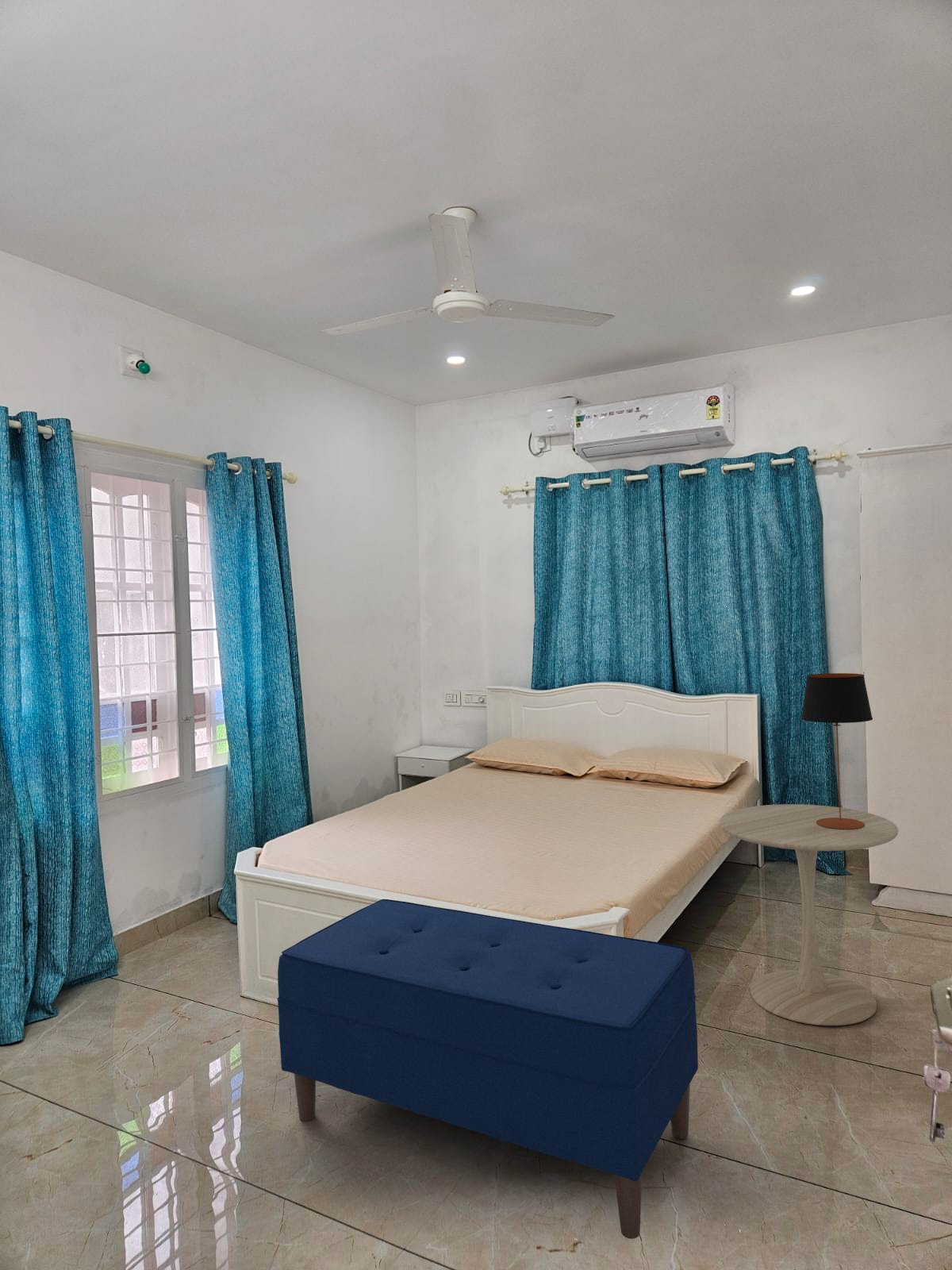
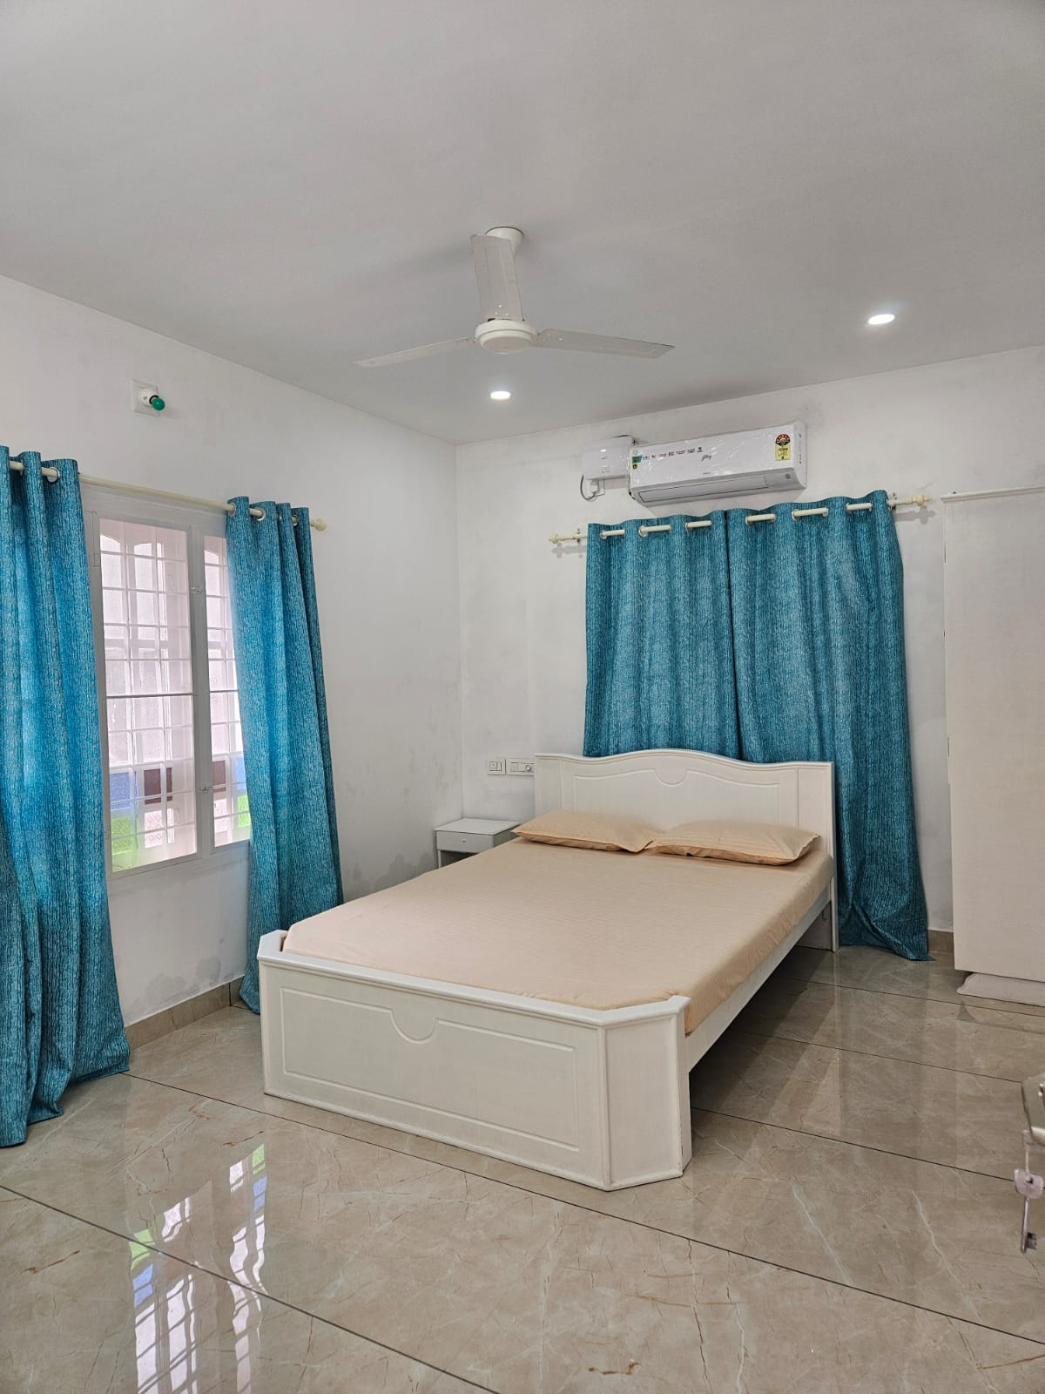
- table lamp [800,672,873,829]
- side table [719,803,899,1026]
- bench [277,899,699,1240]
